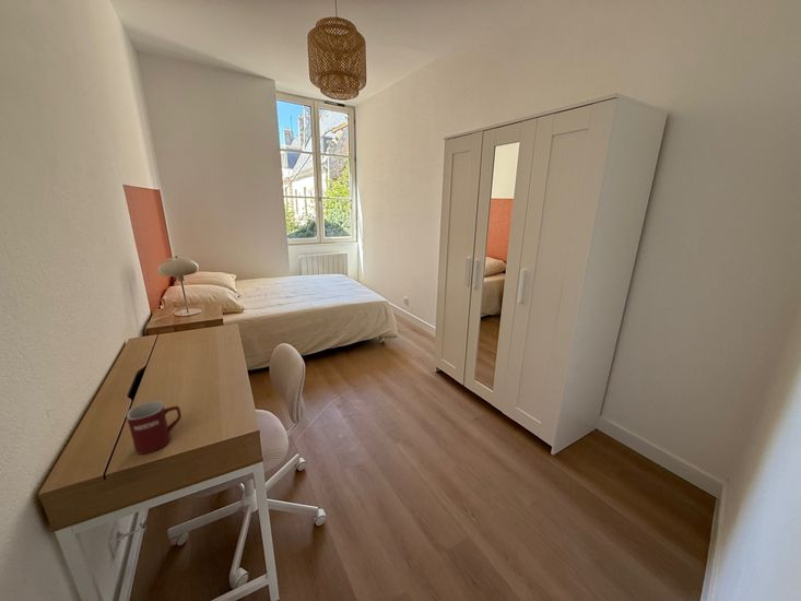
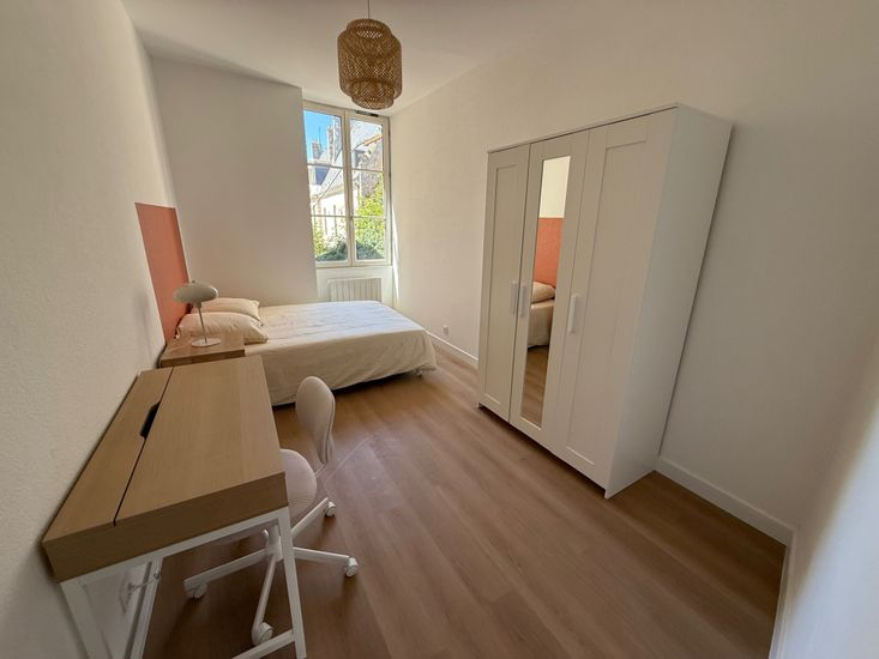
- mug [126,400,182,455]
